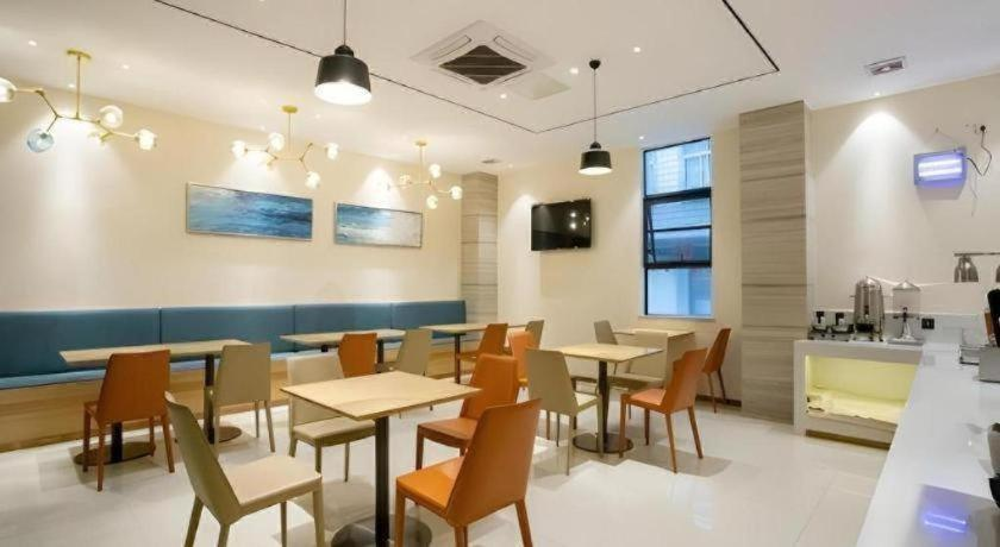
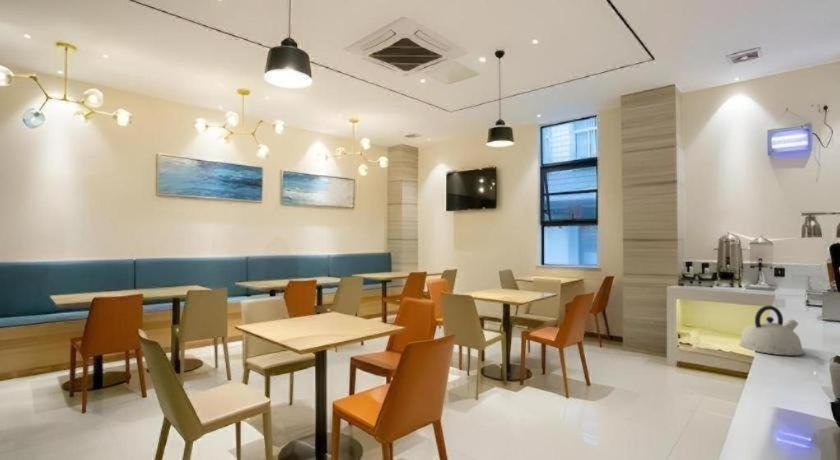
+ kettle [738,305,805,357]
